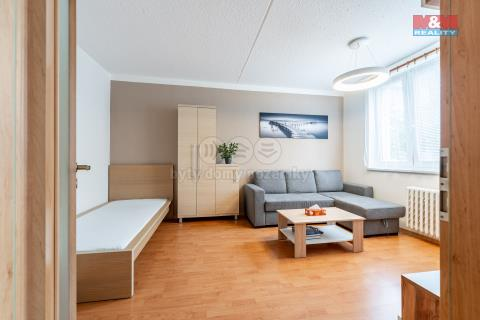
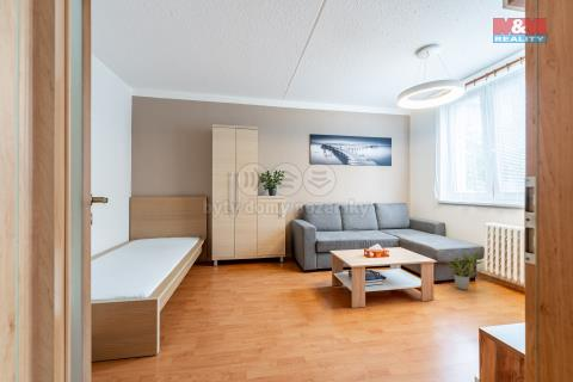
+ potted plant [438,251,485,291]
